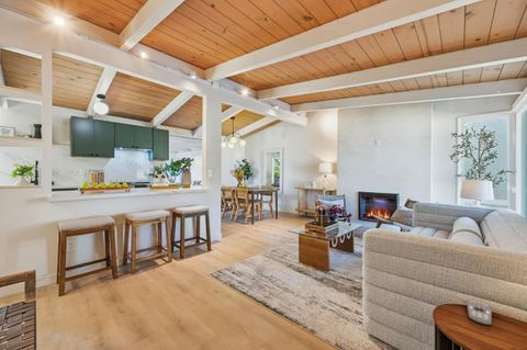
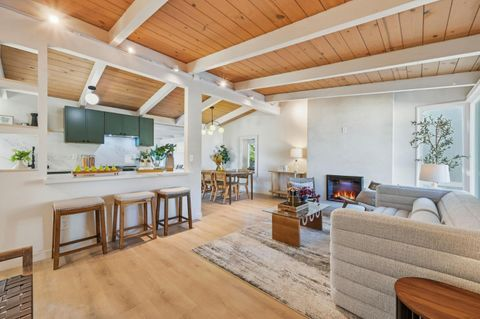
- remote control [466,298,493,326]
